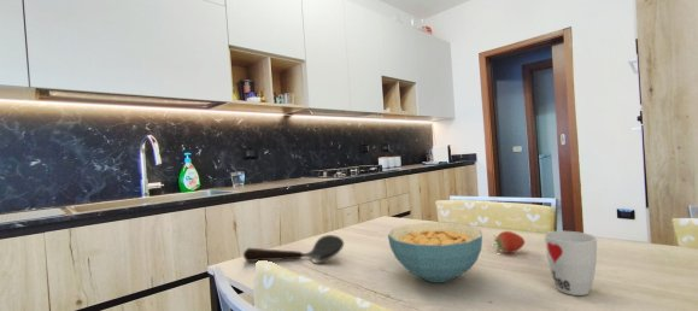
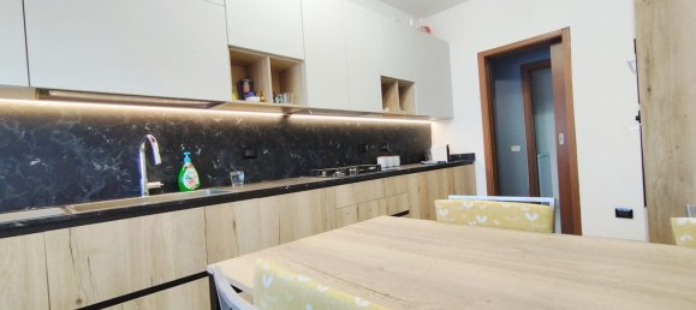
- cereal bowl [387,222,483,283]
- cup [544,230,598,297]
- spoon [242,234,345,264]
- fruit [493,230,526,254]
